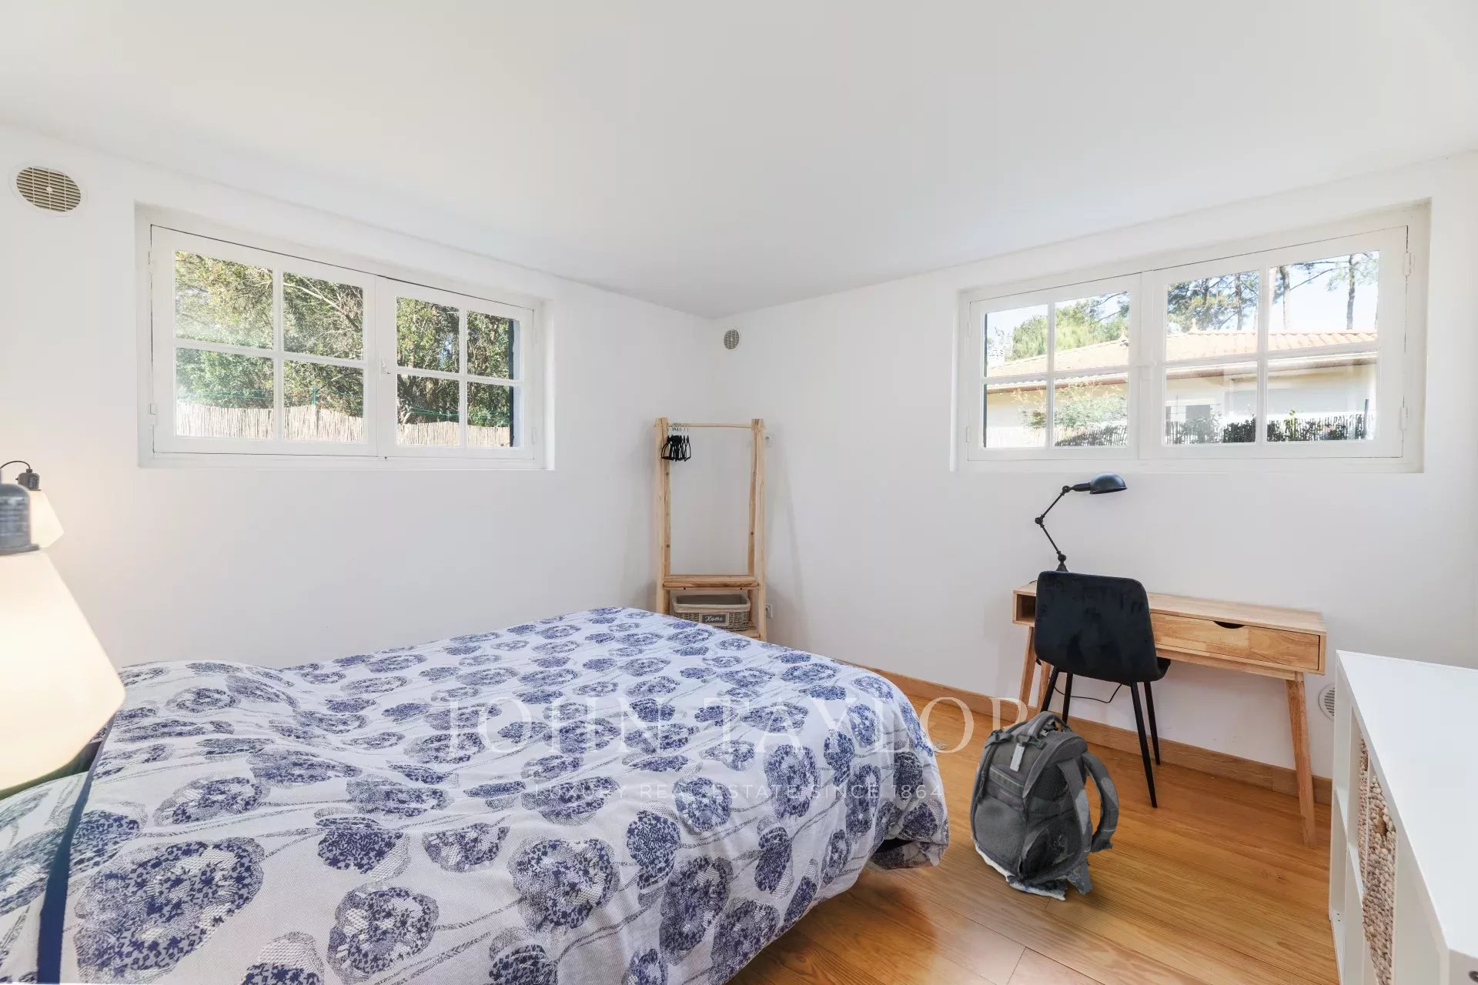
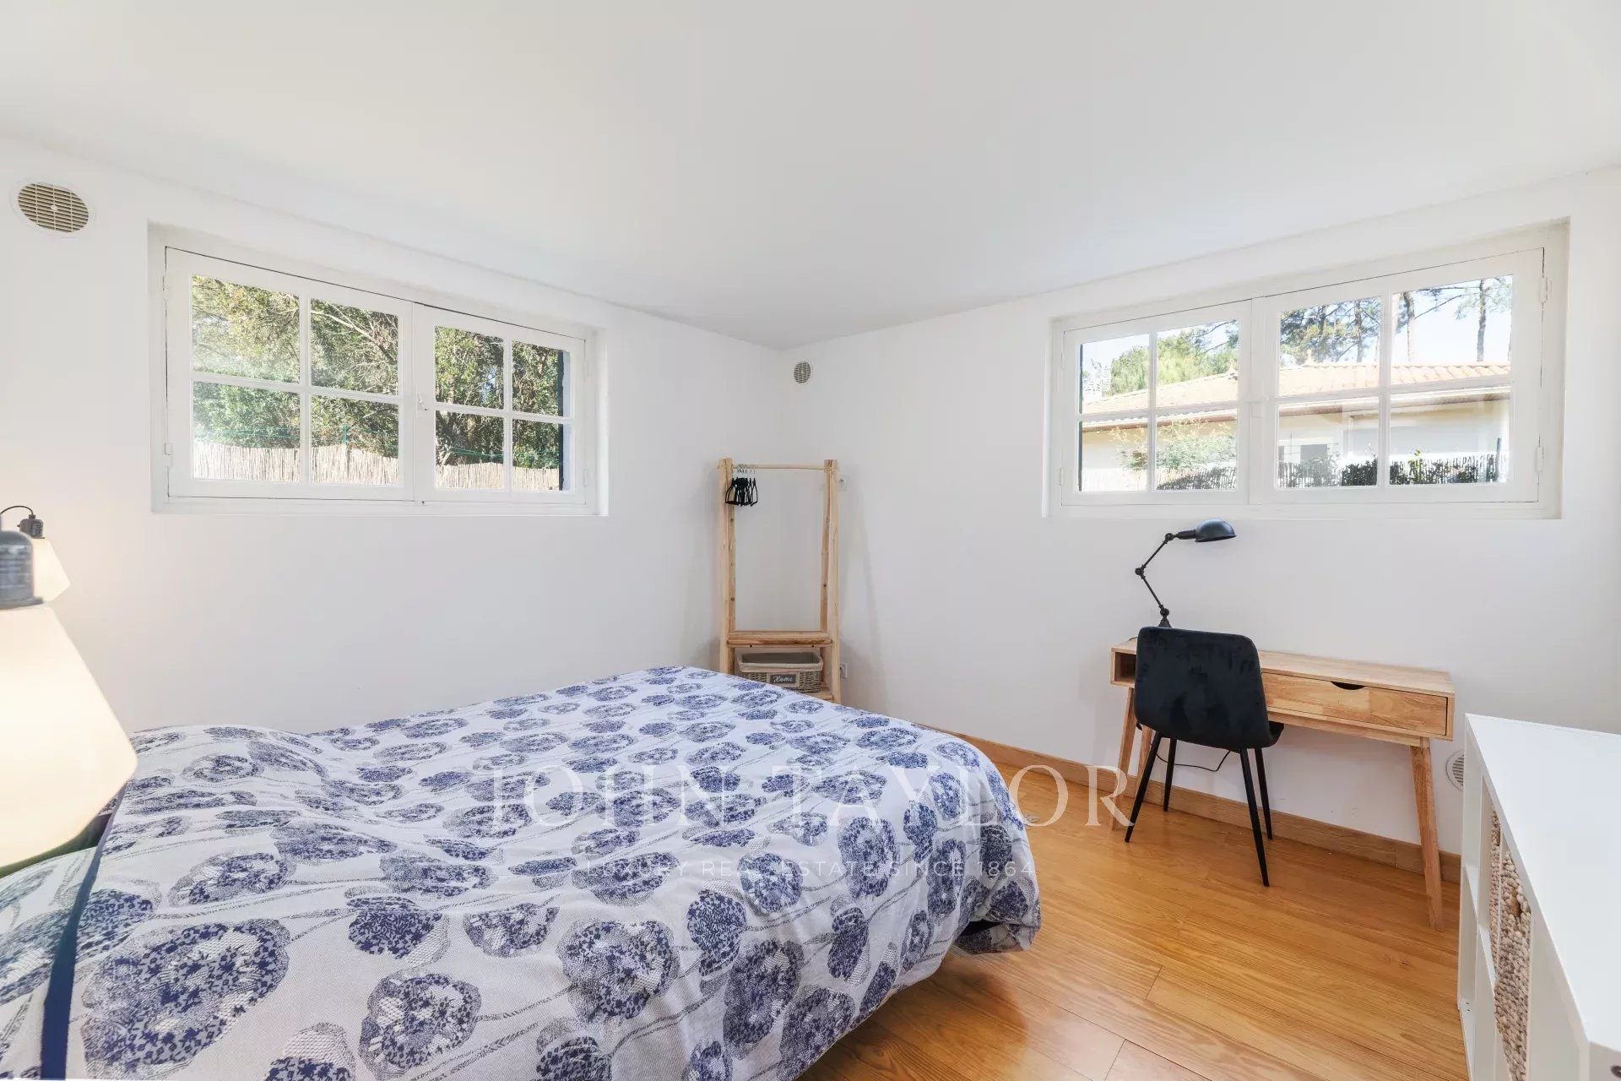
- backpack [968,710,1121,901]
